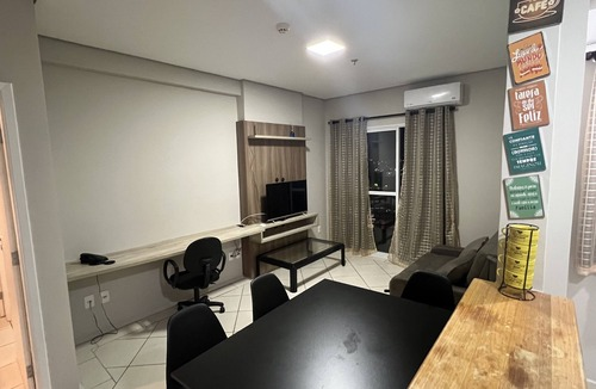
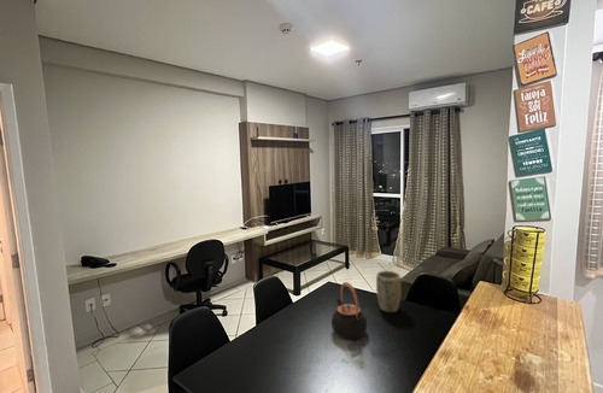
+ plant pot [375,270,402,313]
+ teapot [330,281,368,340]
